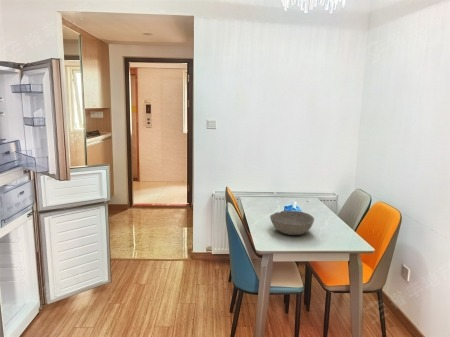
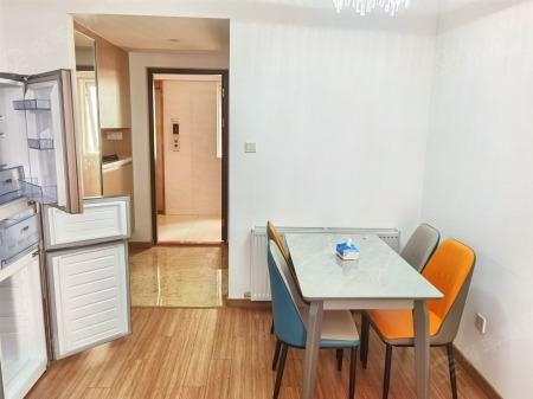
- bowl [269,210,315,236]
